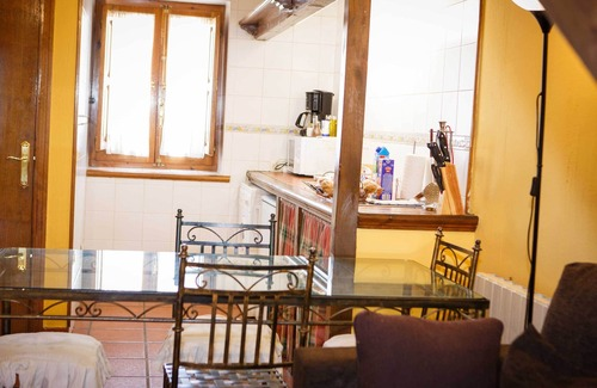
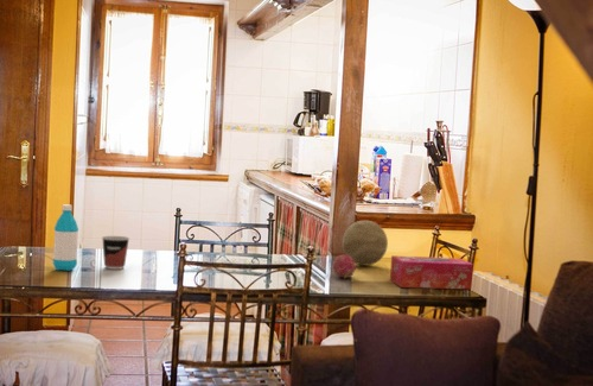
+ decorative ball [342,220,389,267]
+ water bottle [52,203,79,272]
+ fruit [331,253,357,279]
+ cup [101,235,130,271]
+ tissue box [389,254,474,290]
